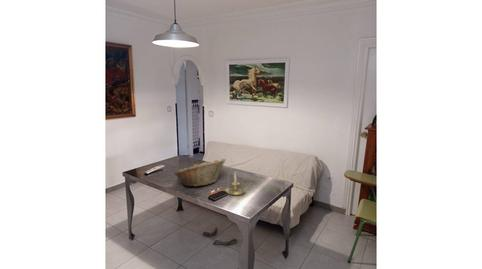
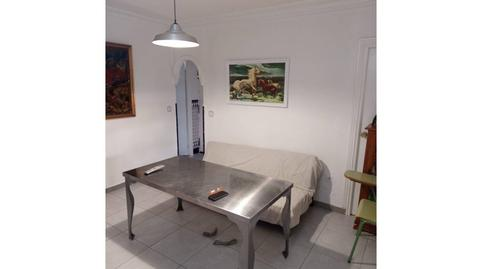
- fruit basket [173,158,227,187]
- candle holder [225,171,247,196]
